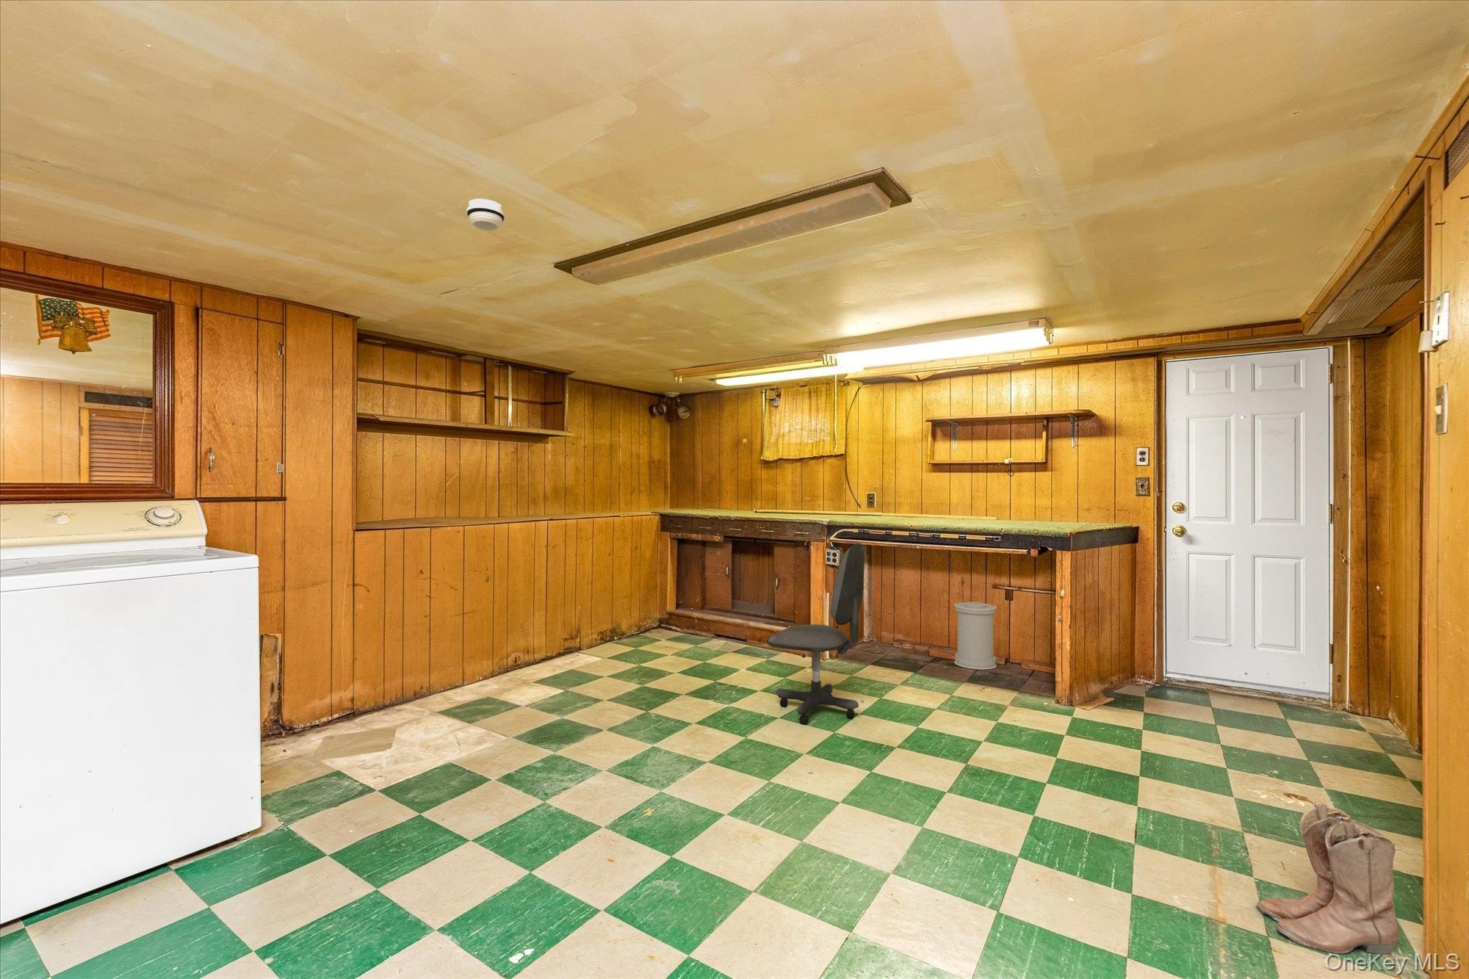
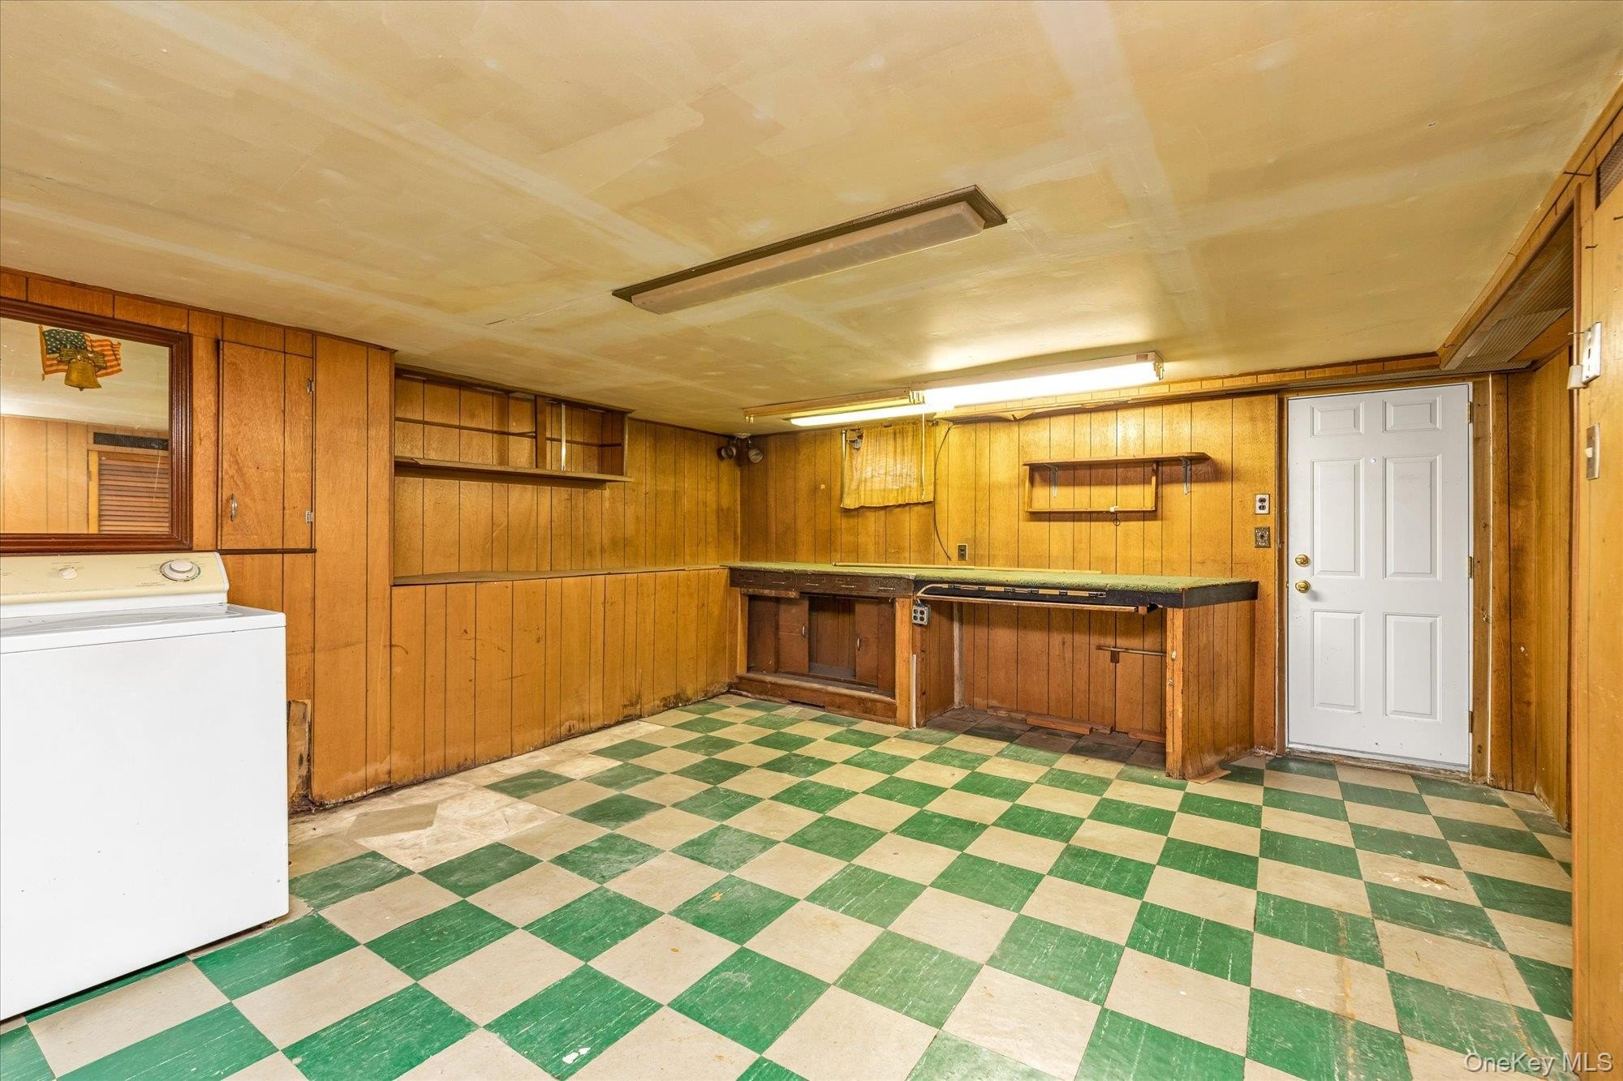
- trash can [955,602,997,670]
- office chair [766,543,865,724]
- boots [1255,801,1399,955]
- smoke detector [465,198,506,232]
